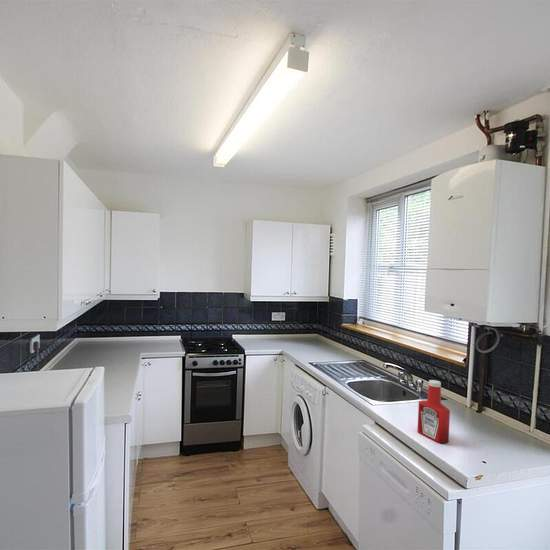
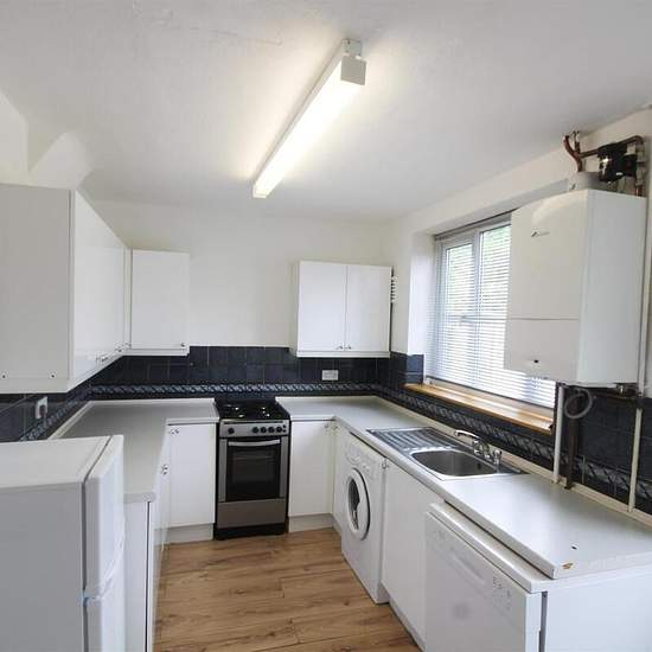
- soap bottle [416,379,451,445]
